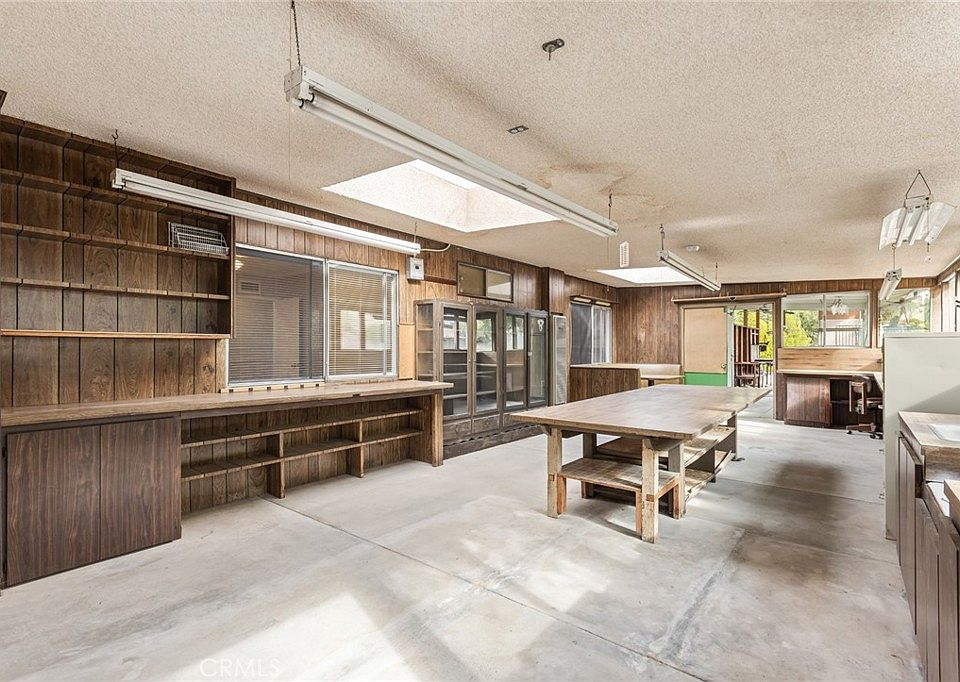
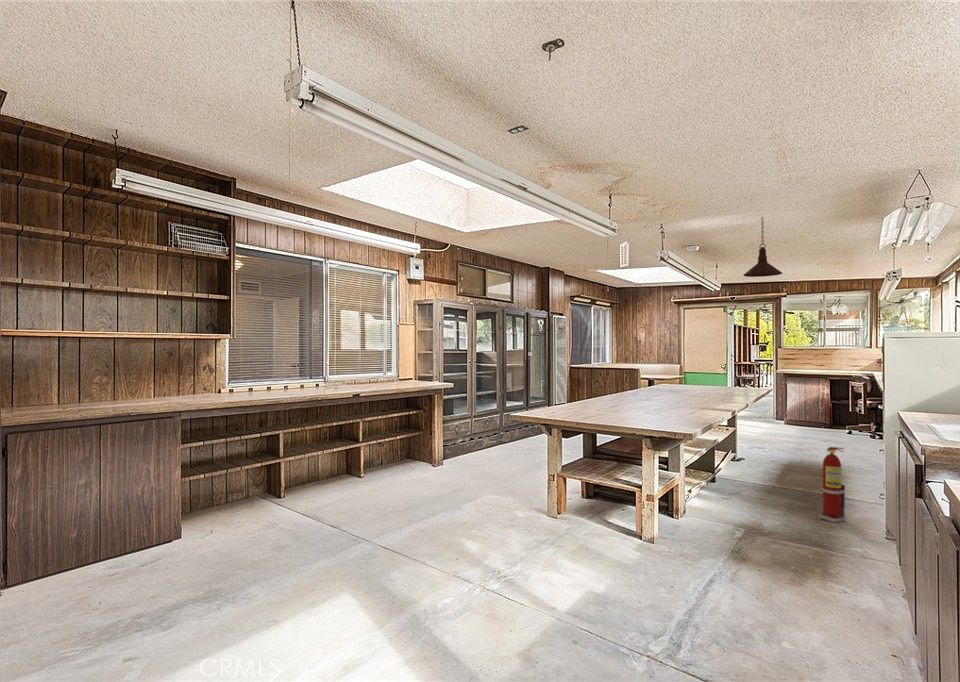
+ pendant light [742,216,783,278]
+ fire extinguisher [818,446,846,523]
